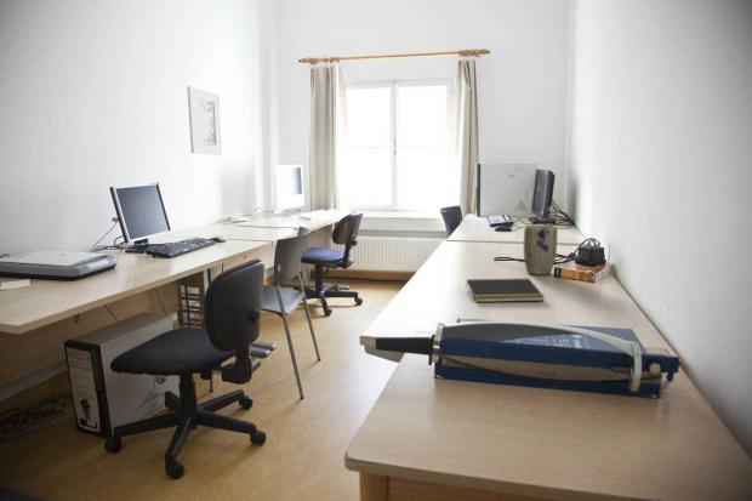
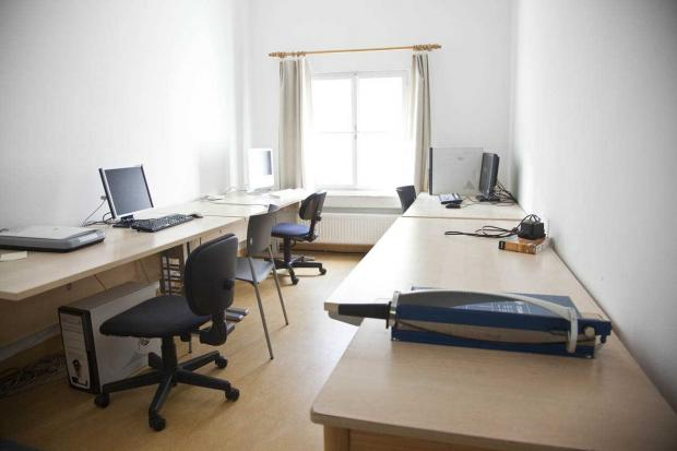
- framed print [186,85,223,156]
- notepad [465,278,546,303]
- plant pot [523,224,558,277]
